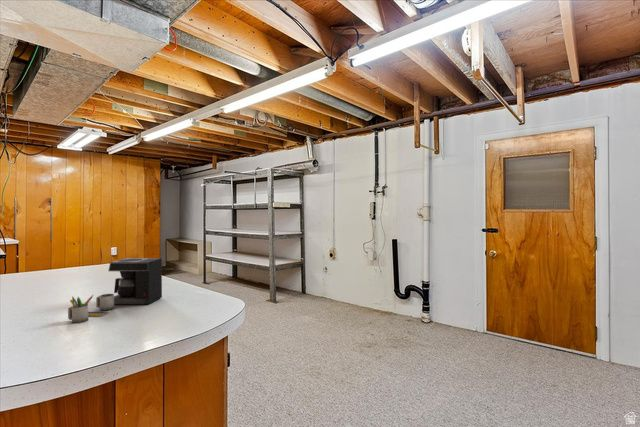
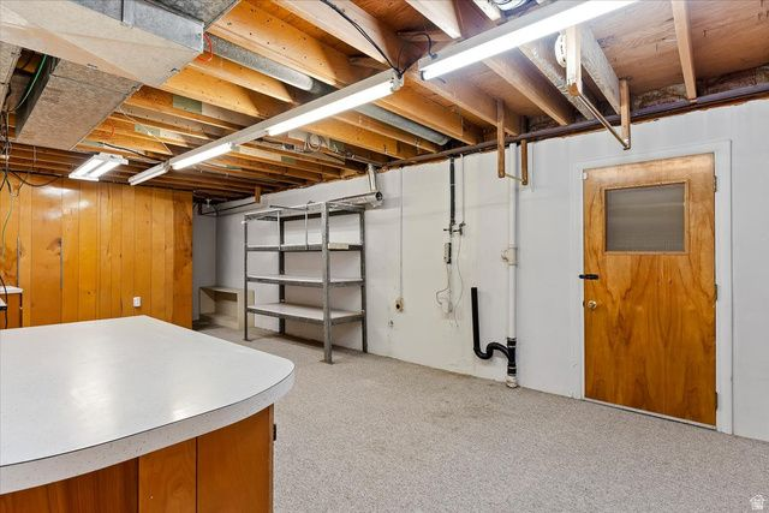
- coffee maker [67,257,163,324]
